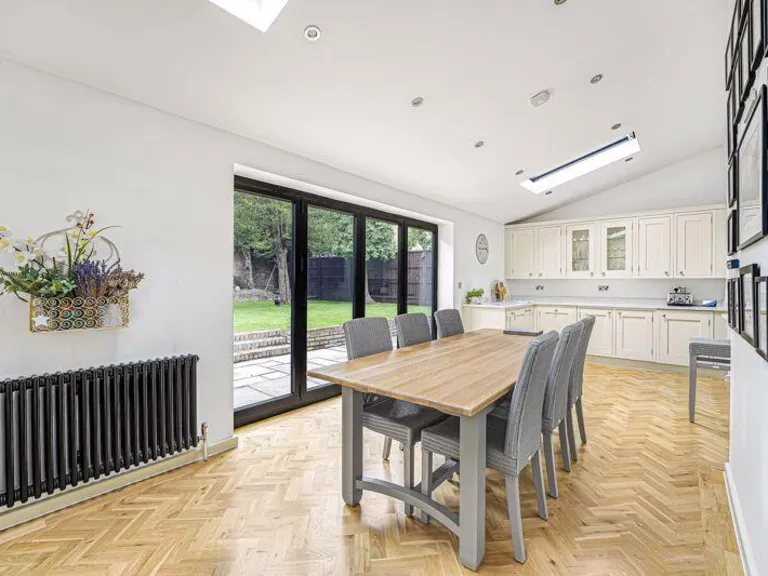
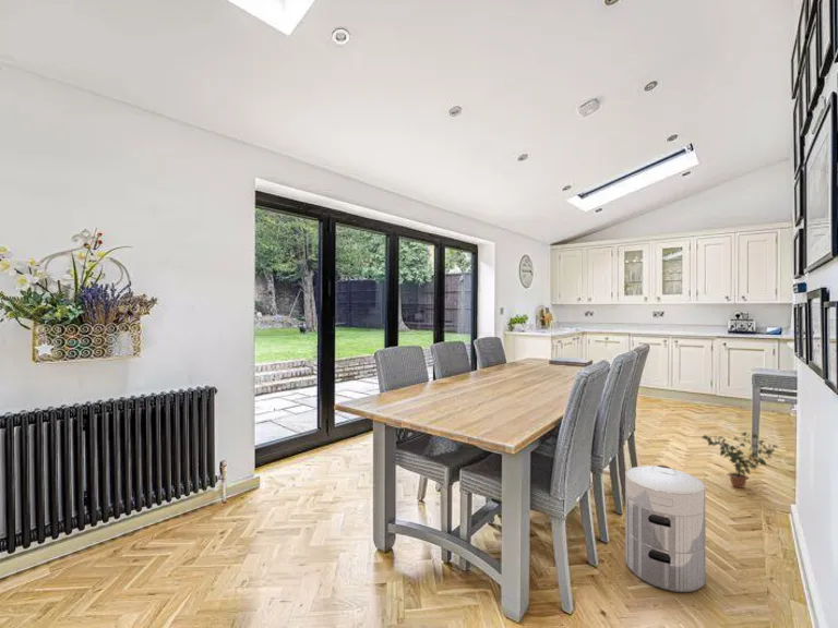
+ potted plant [701,431,779,490]
+ waste bin [624,464,707,593]
